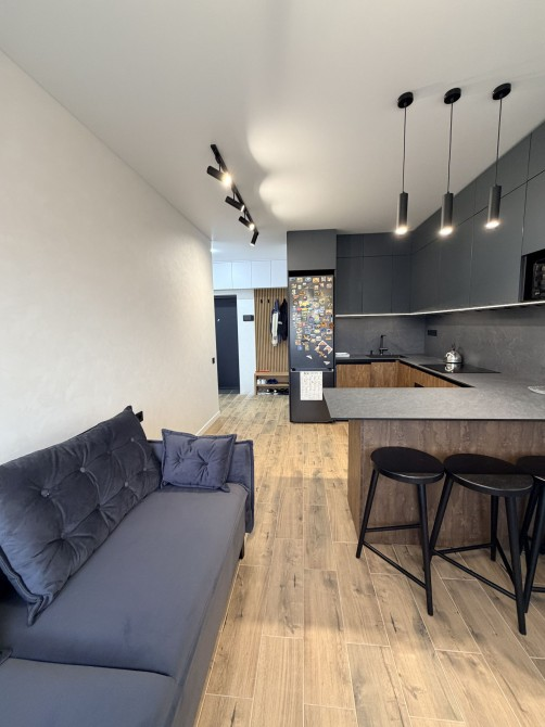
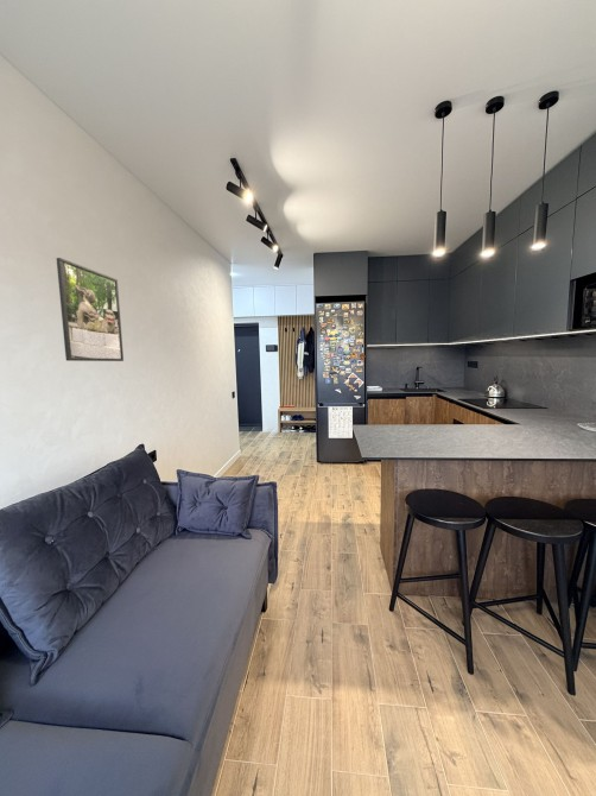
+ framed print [56,257,125,362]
